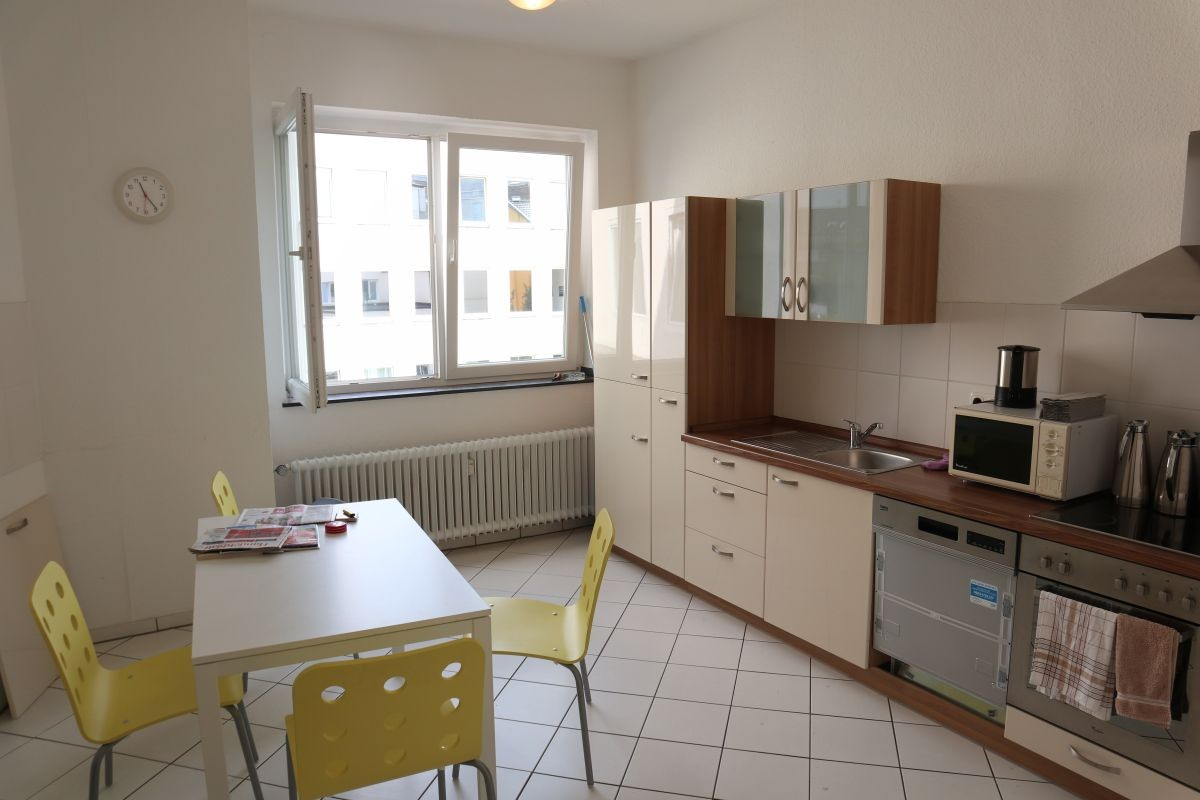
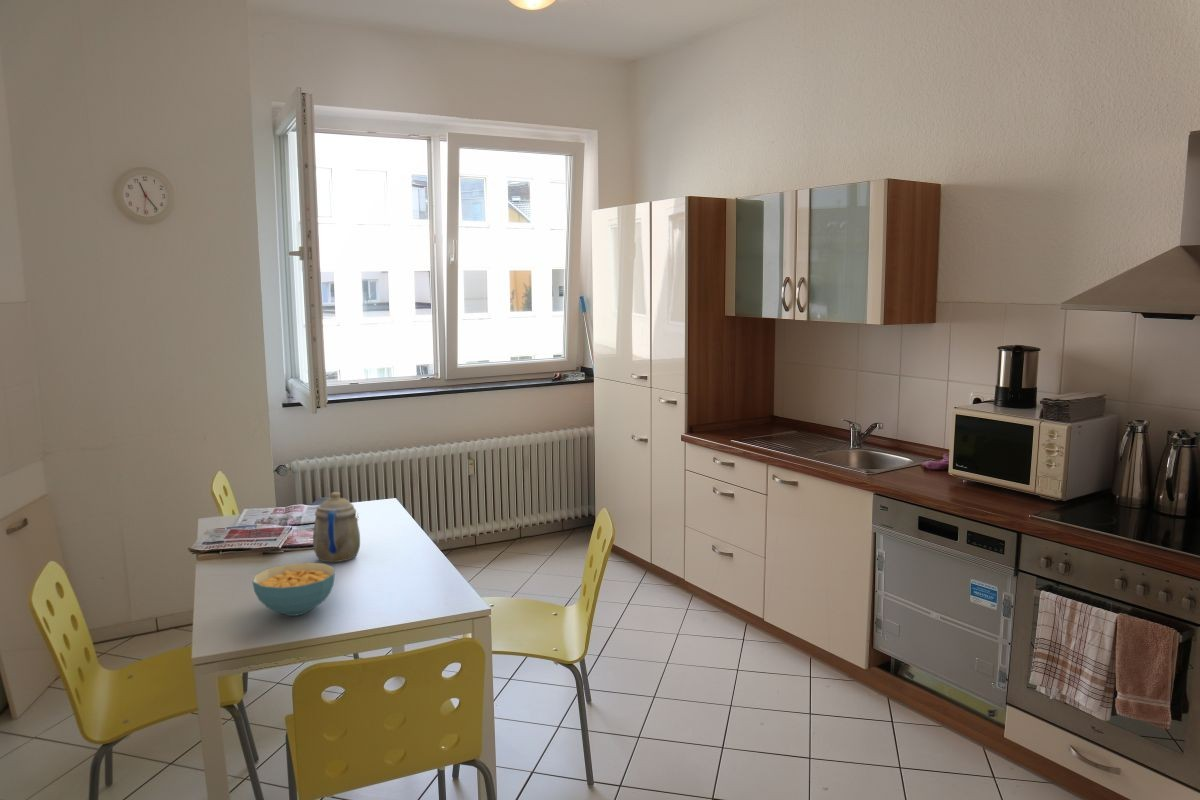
+ teapot [312,491,361,563]
+ cereal bowl [252,561,336,617]
